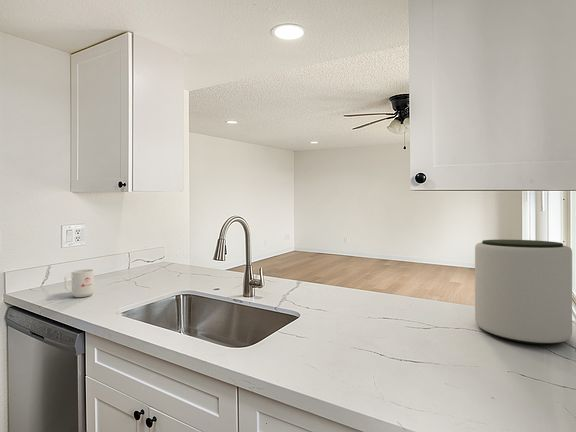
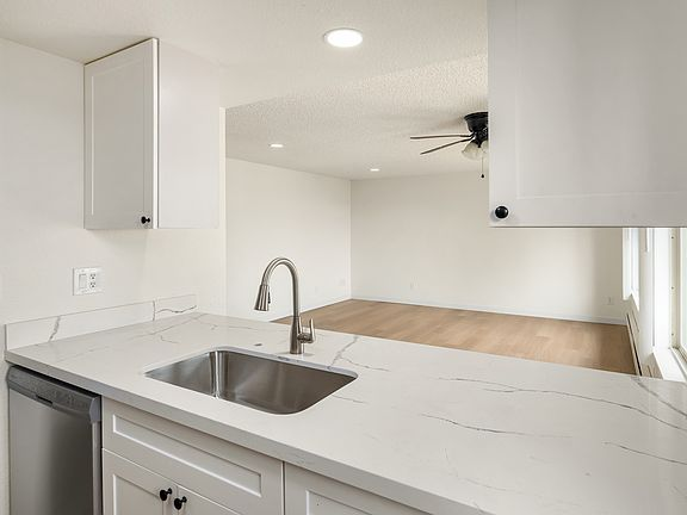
- mug [63,268,95,298]
- plant pot [474,239,573,345]
